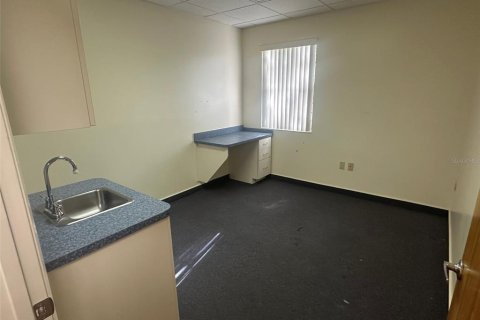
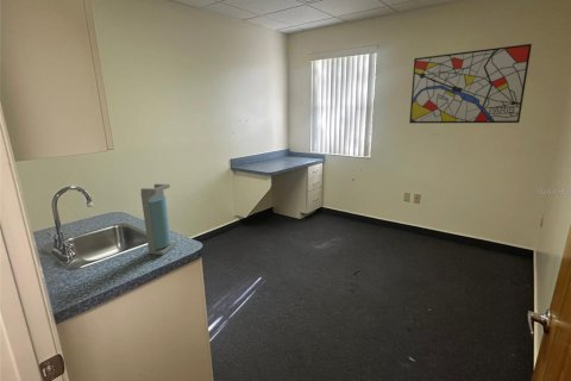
+ soap dispenser [139,182,177,256]
+ wall art [408,43,533,124]
